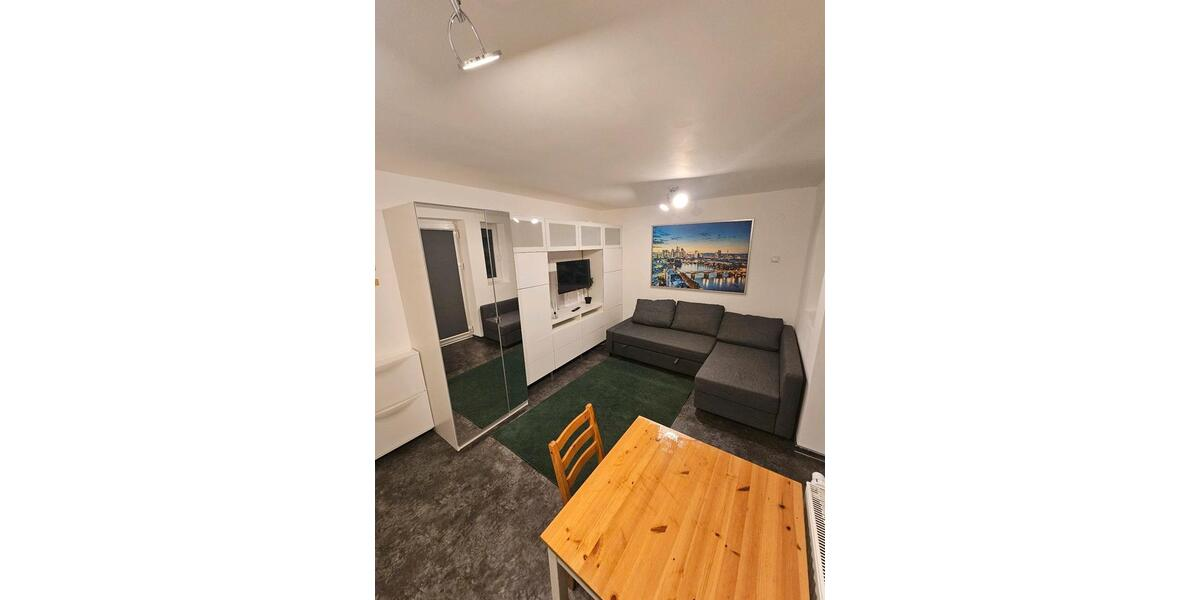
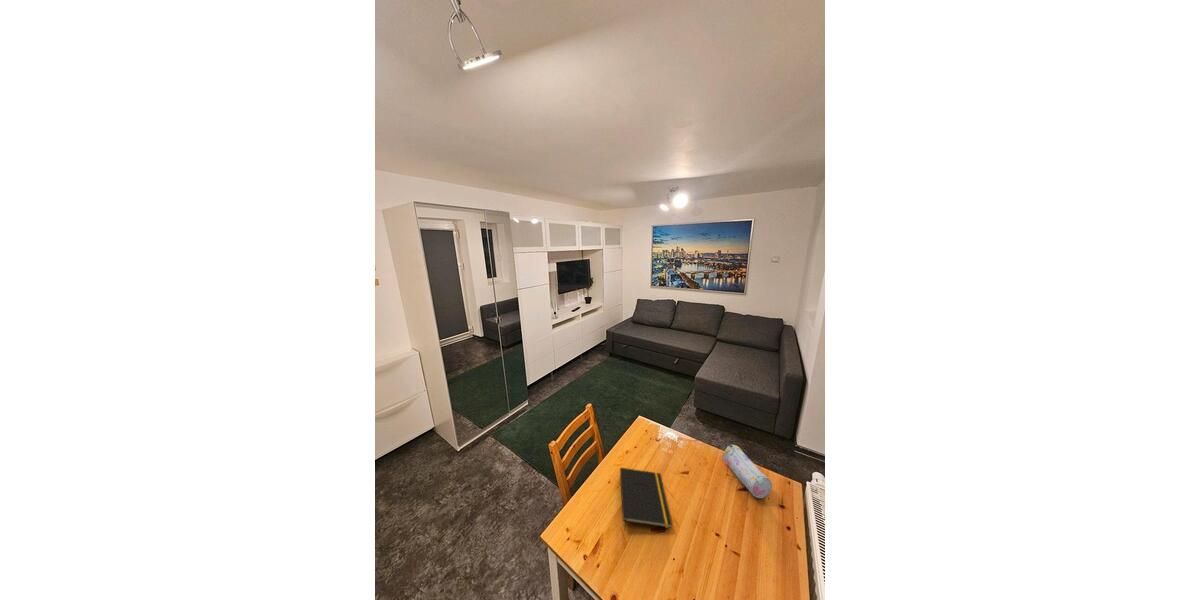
+ pencil case [722,444,773,499]
+ notepad [619,467,673,532]
